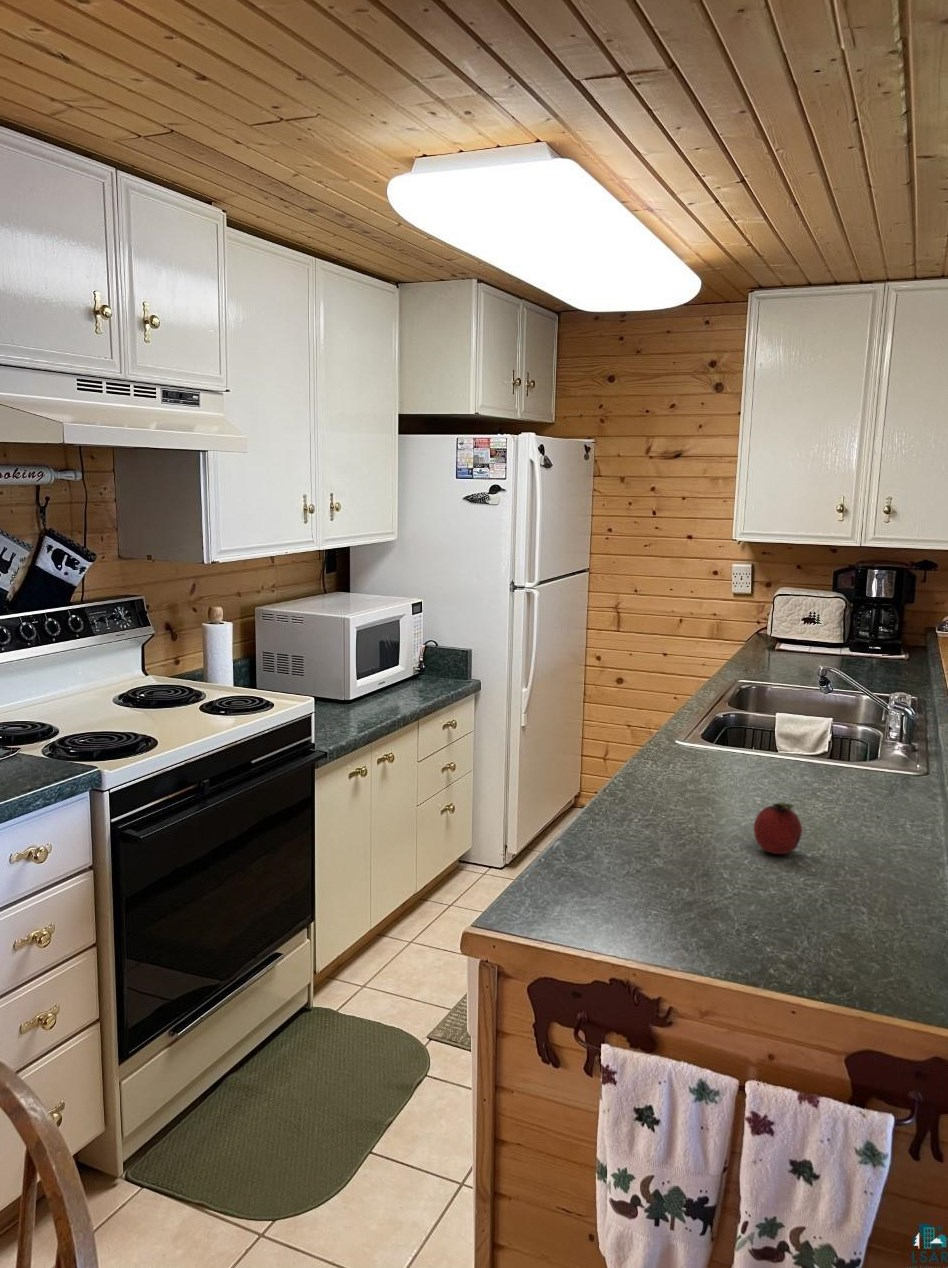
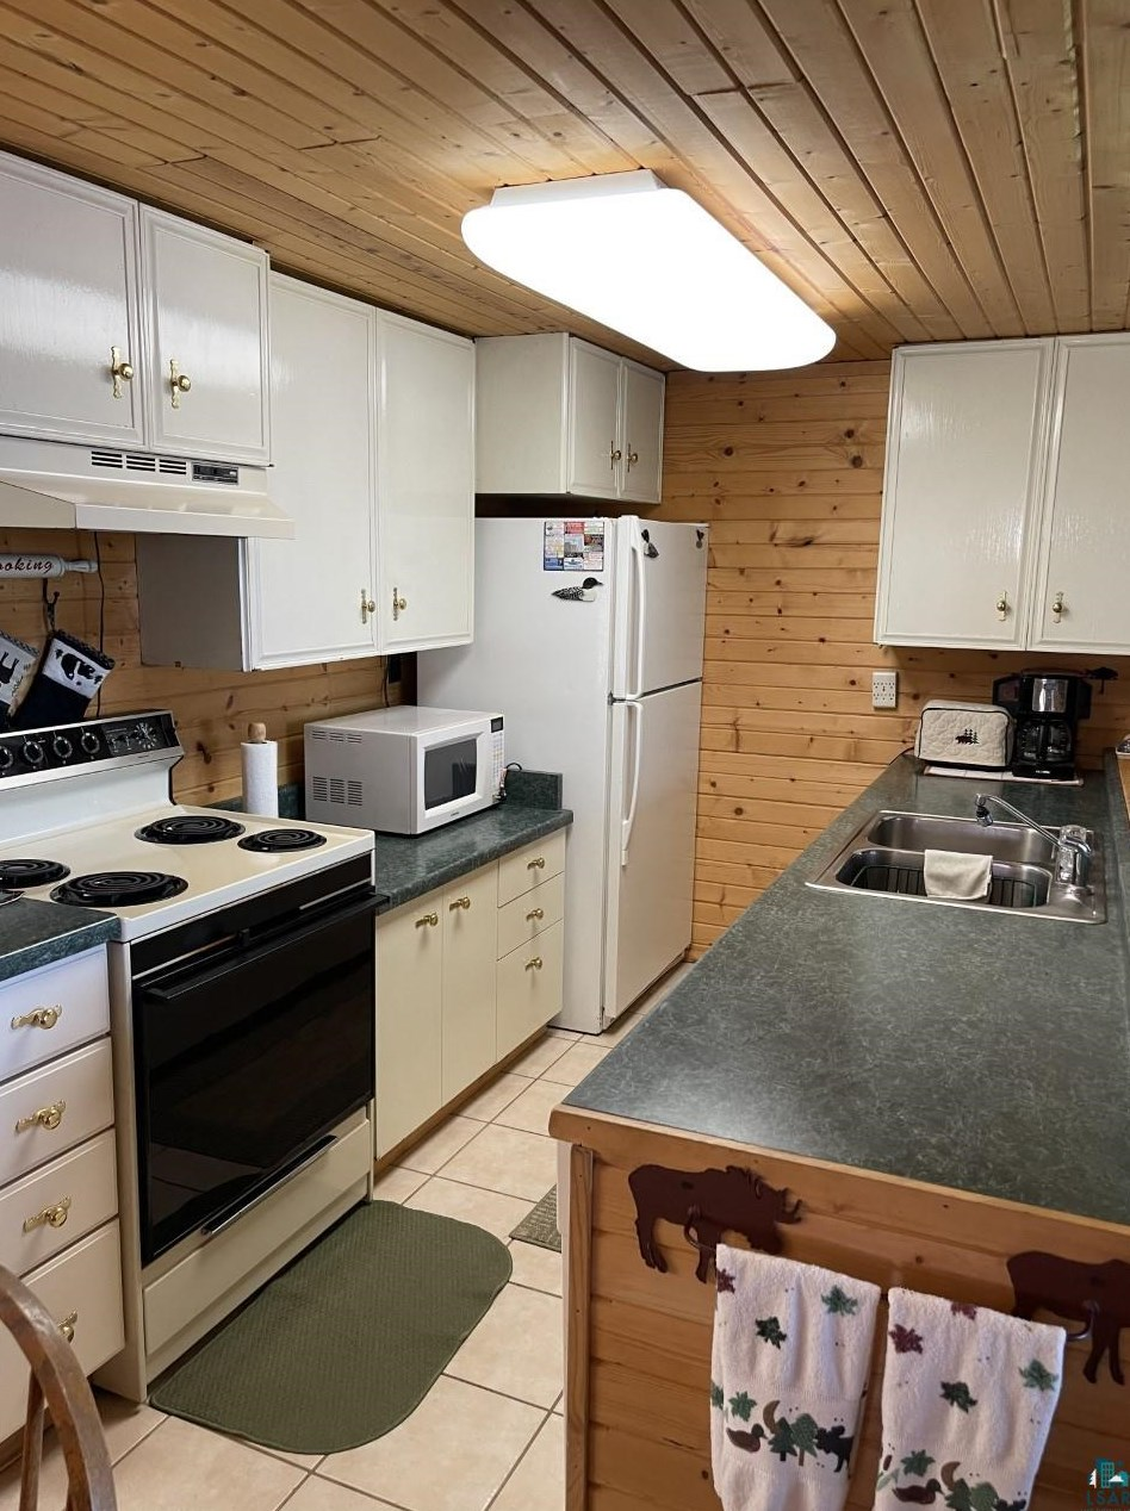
- fruit [753,802,803,855]
